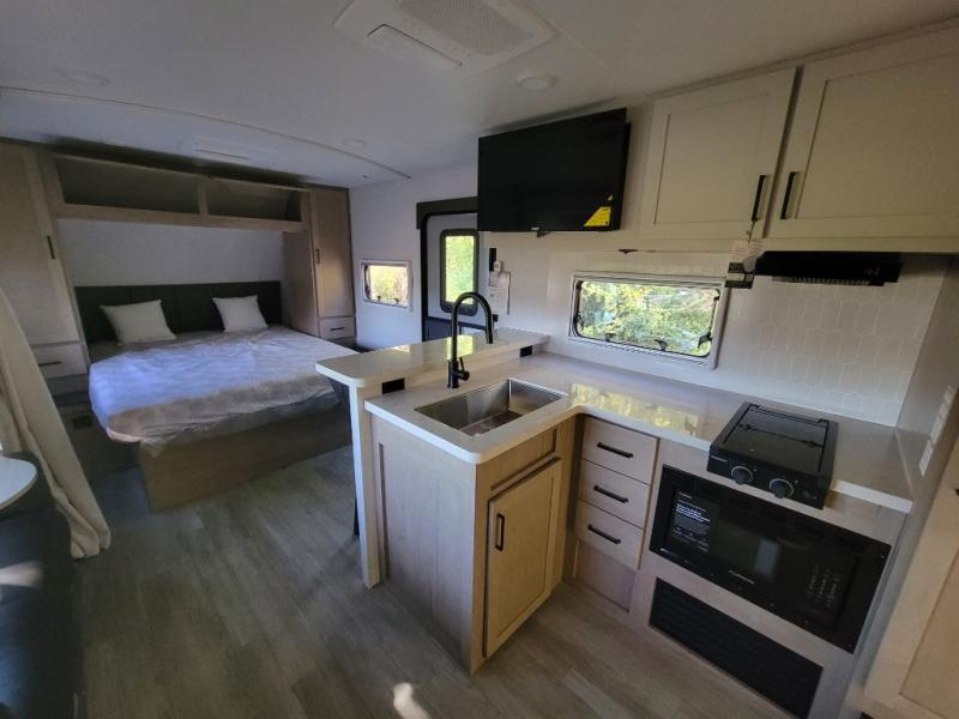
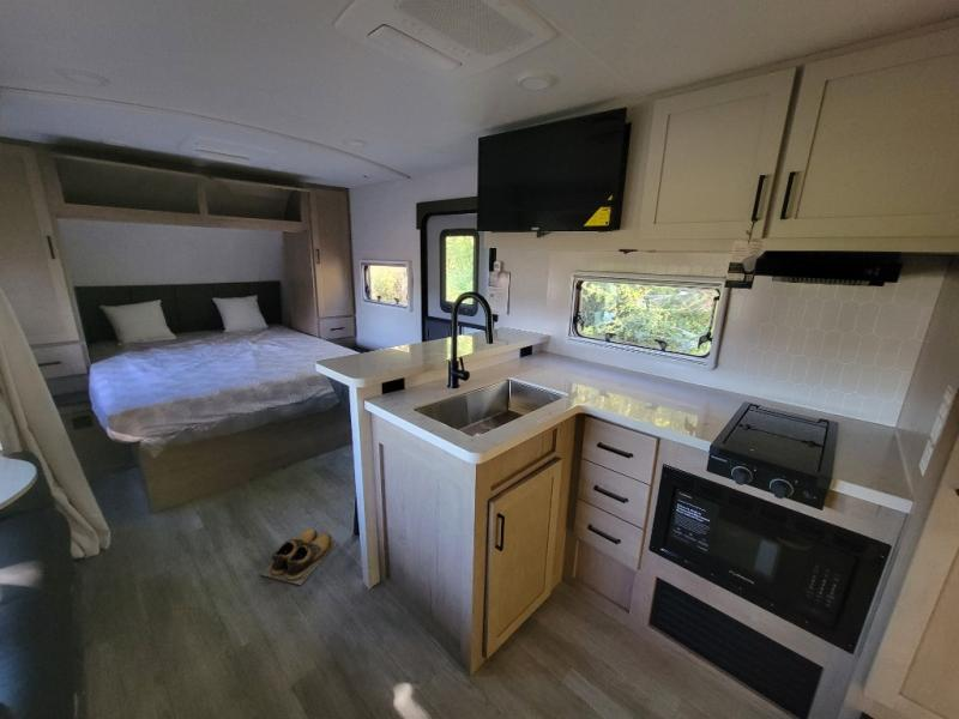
+ shoes [260,527,339,586]
